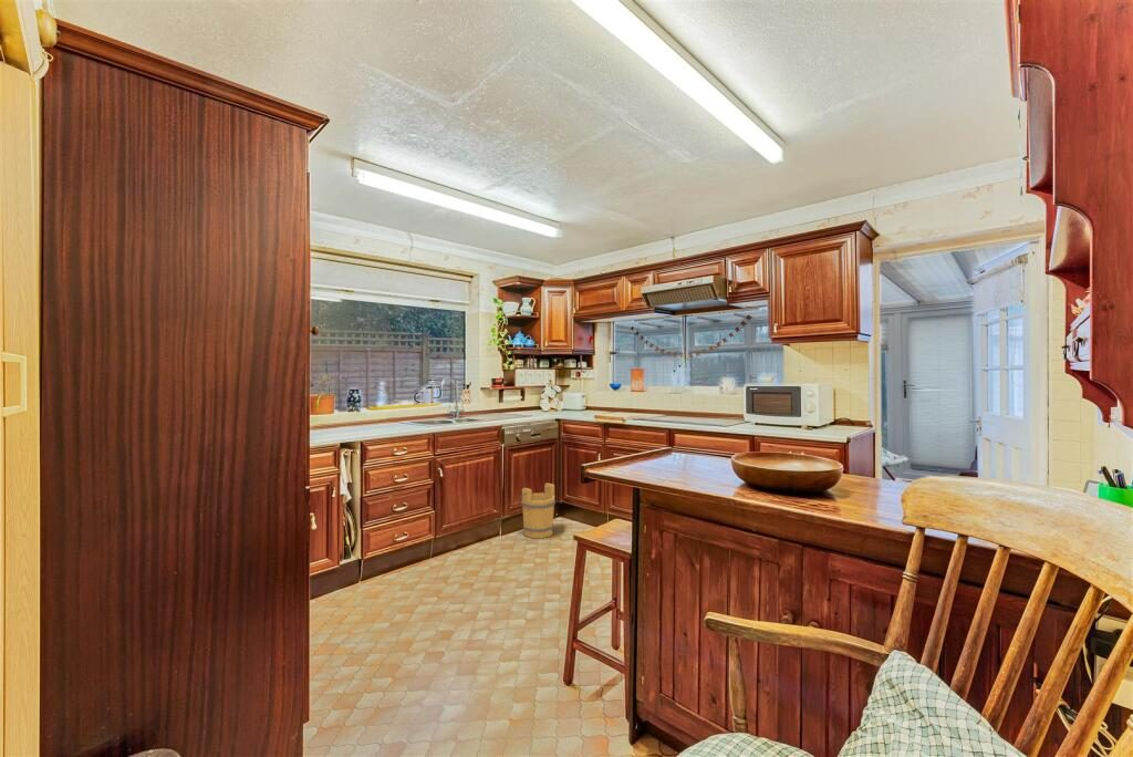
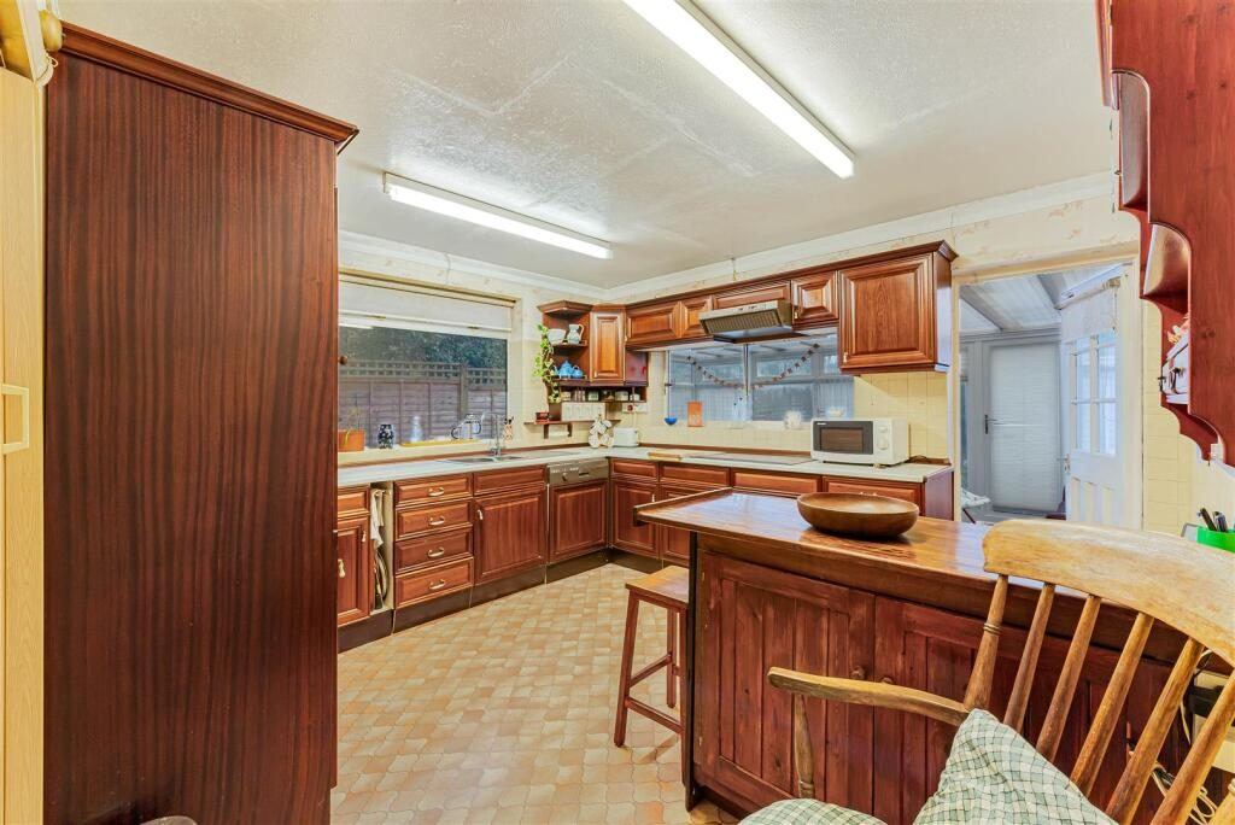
- bucket [518,483,557,539]
